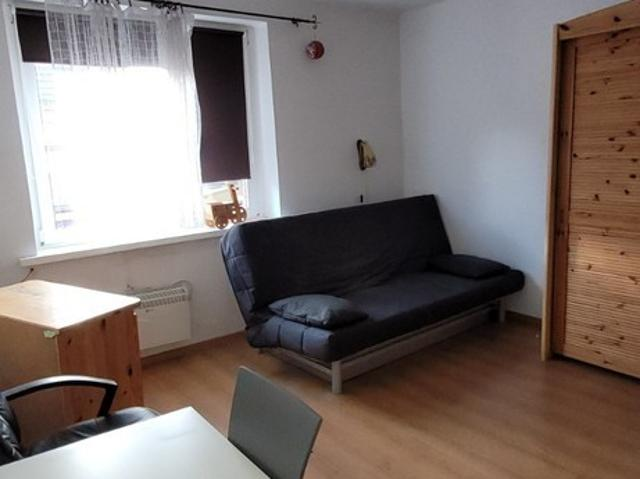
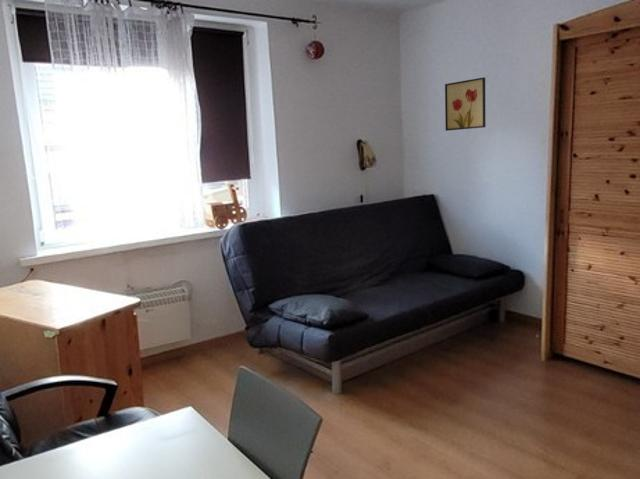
+ wall art [444,76,486,132]
